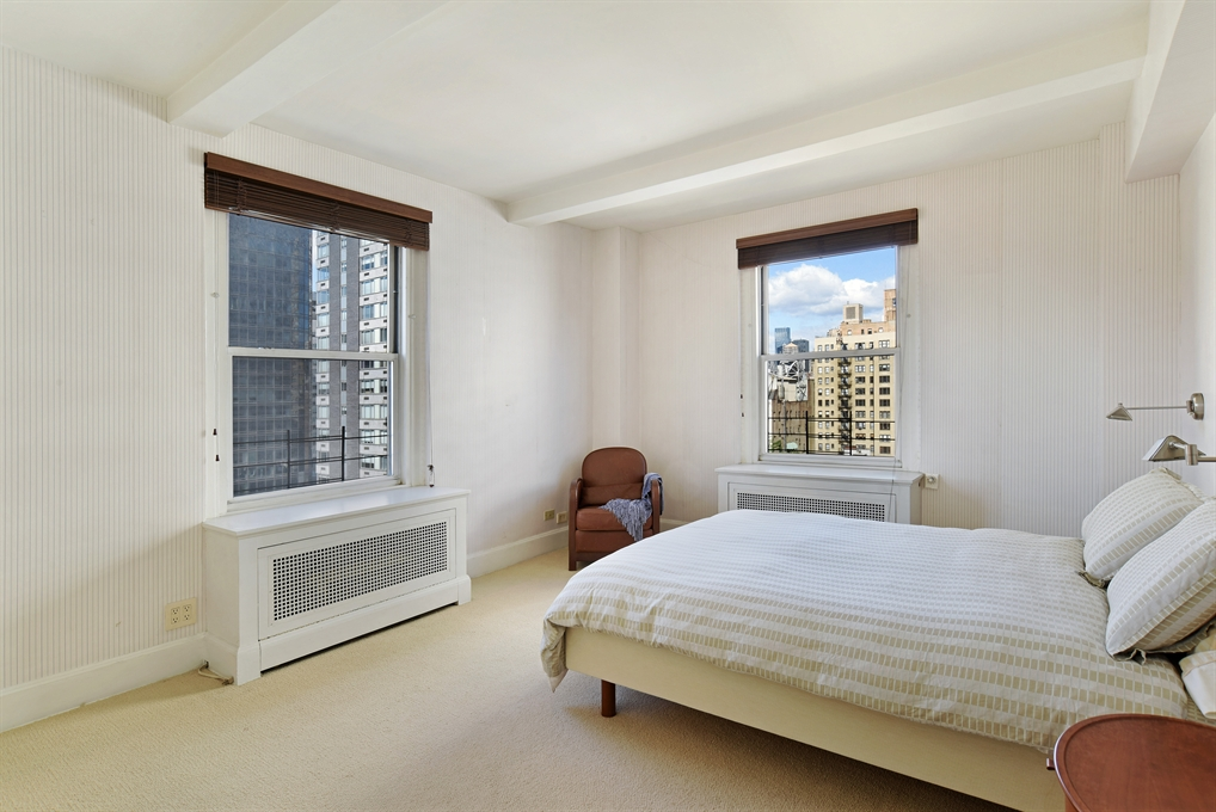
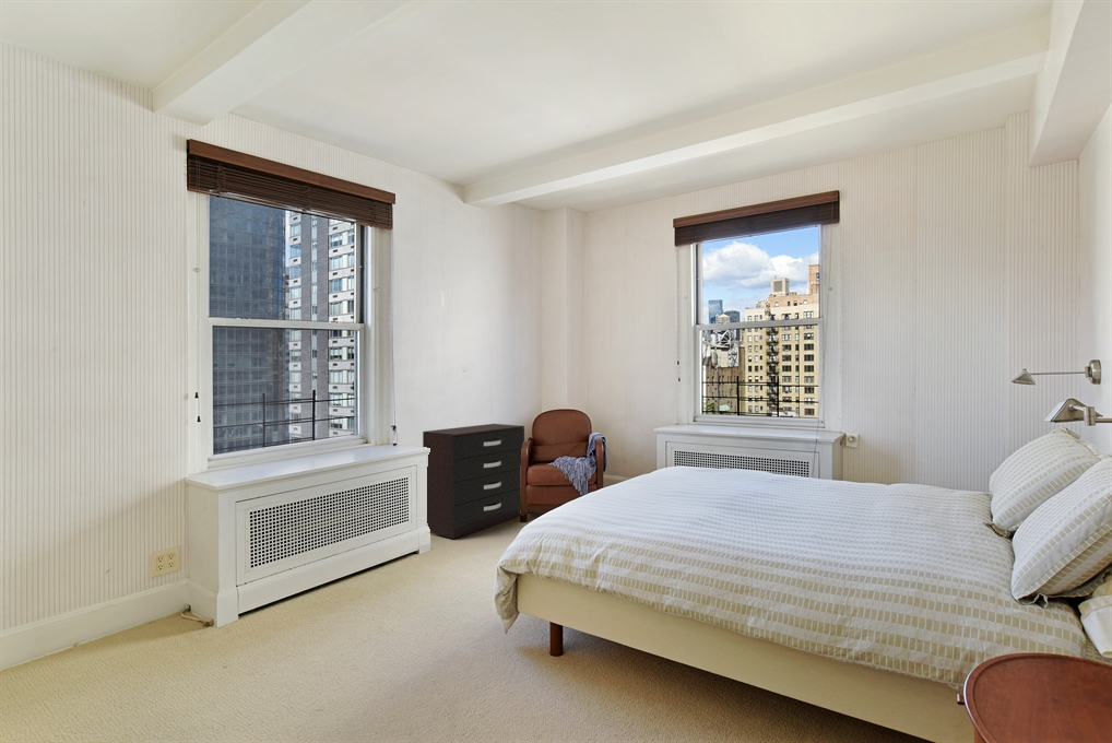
+ dresser [422,423,525,540]
